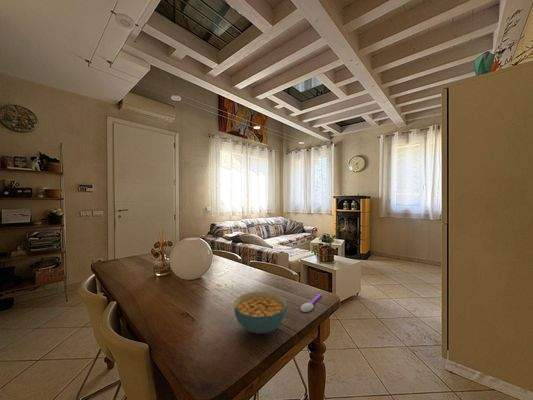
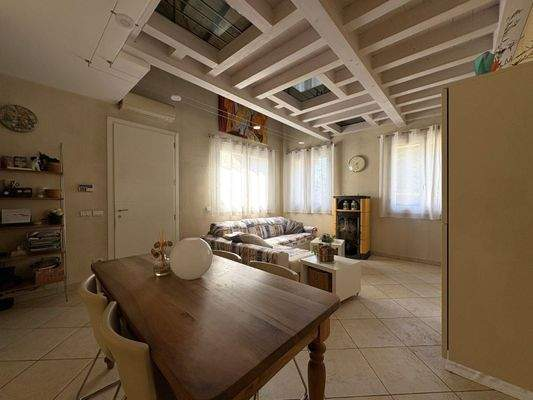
- cereal bowl [233,291,288,335]
- spoon [300,293,323,313]
